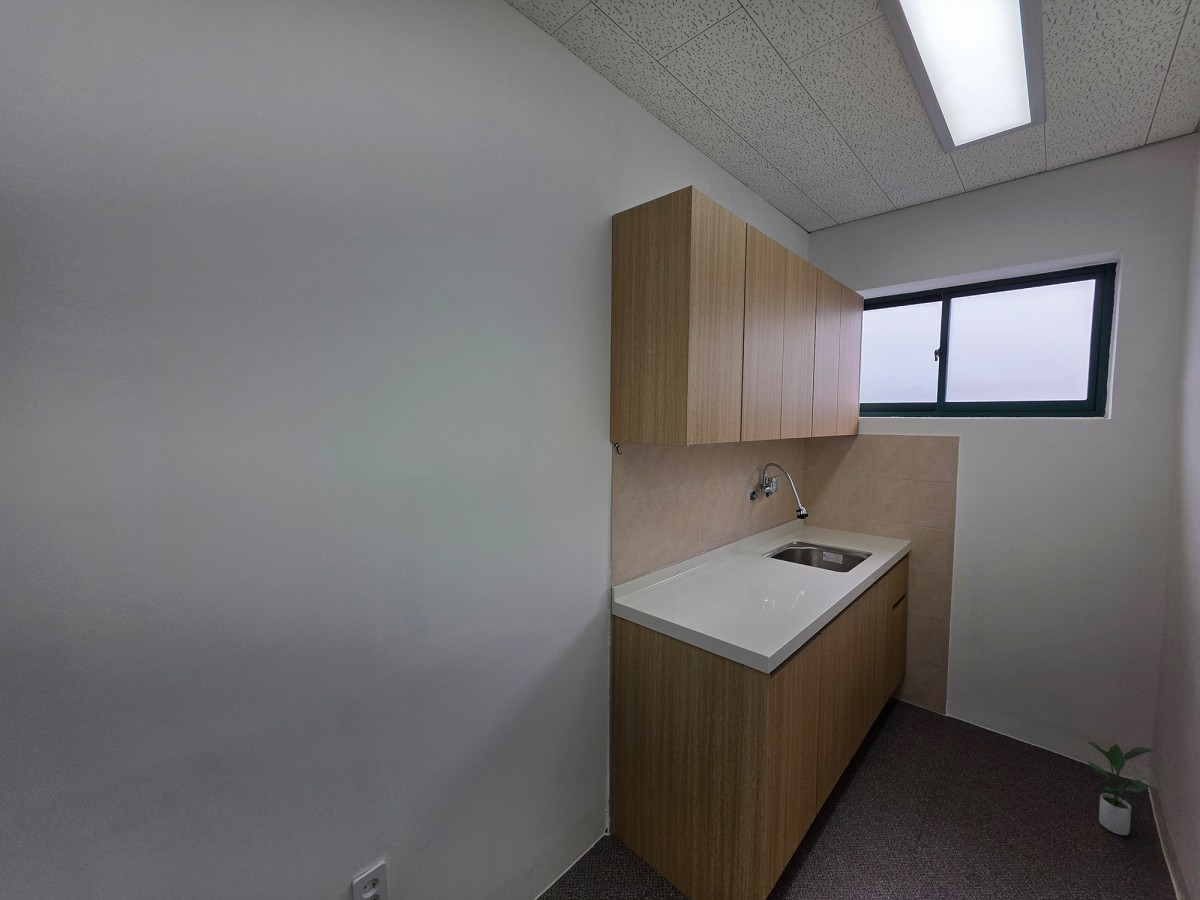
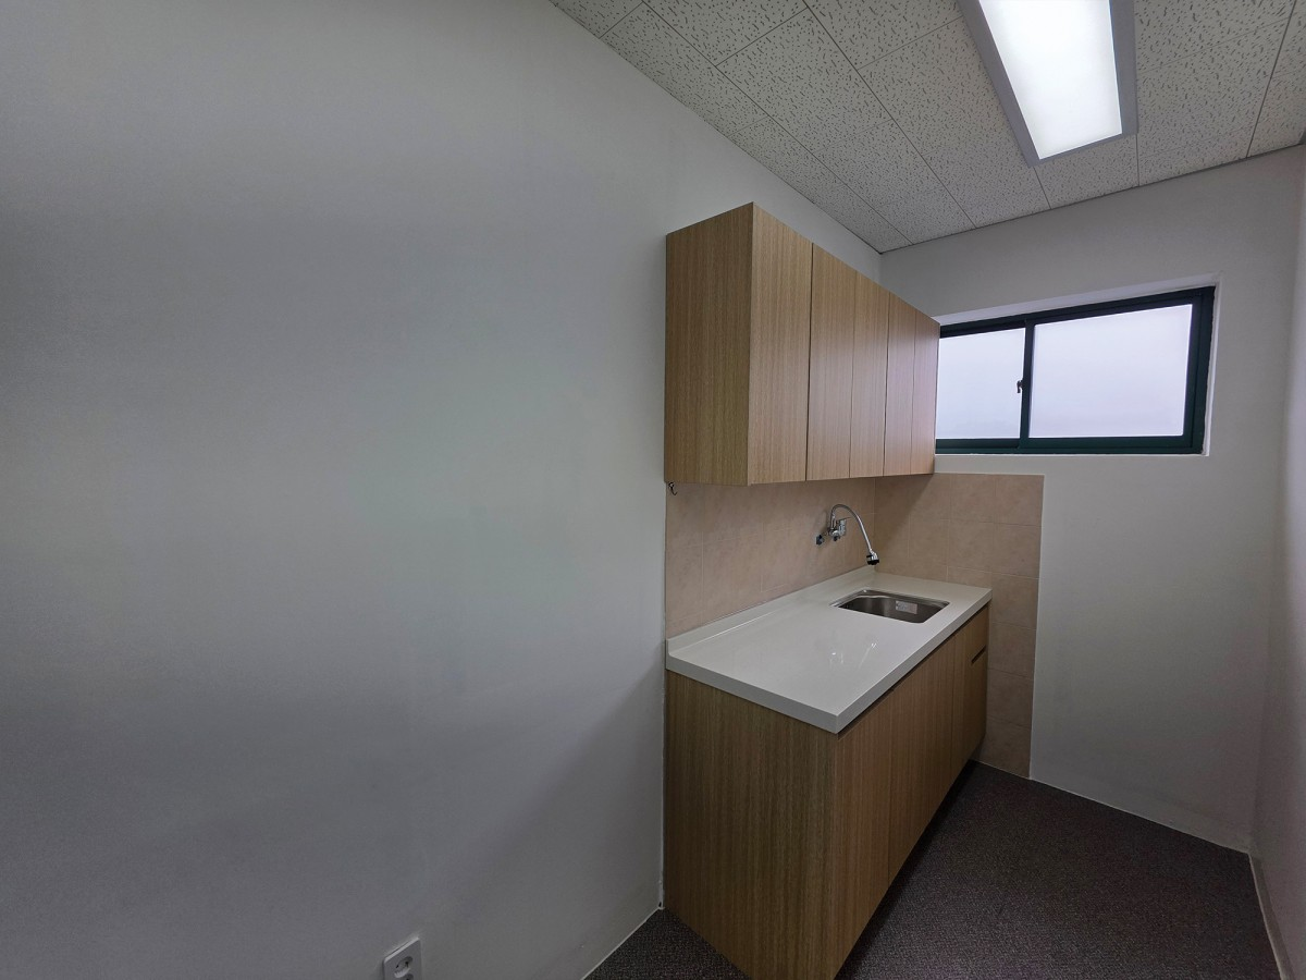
- potted plant [1086,741,1154,836]
